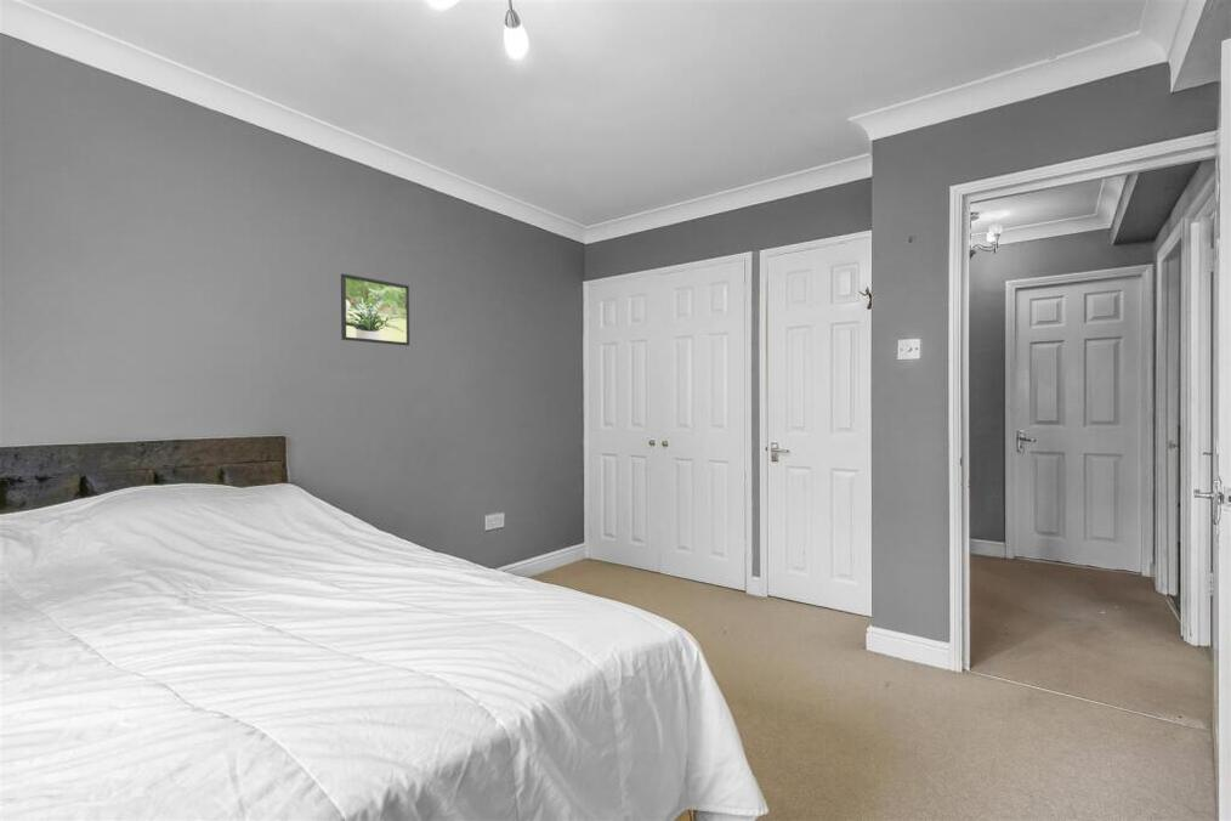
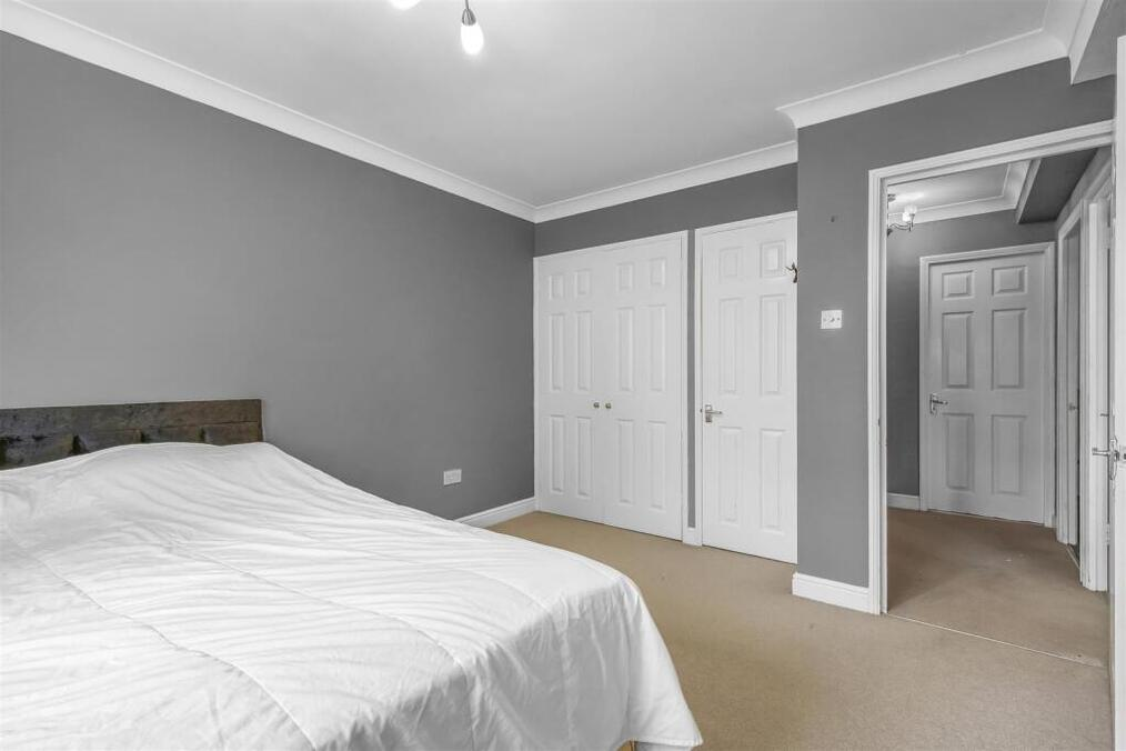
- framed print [340,272,410,347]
